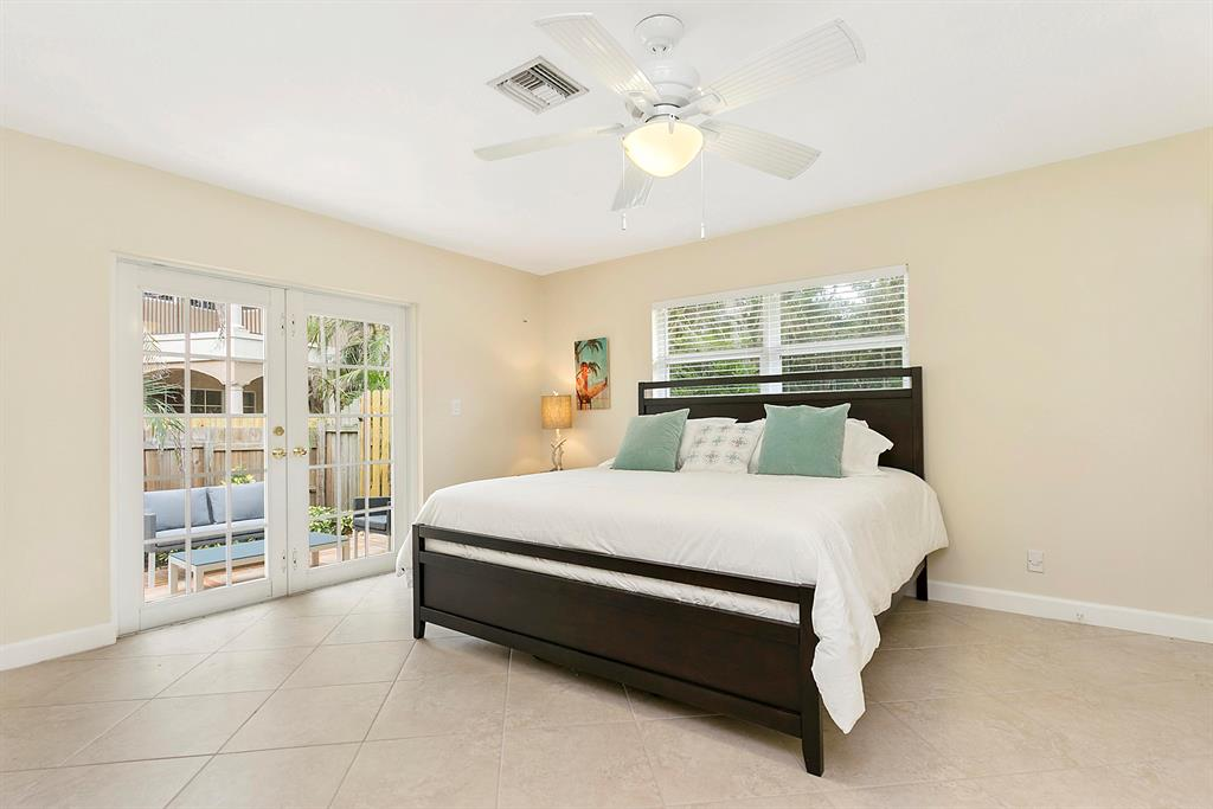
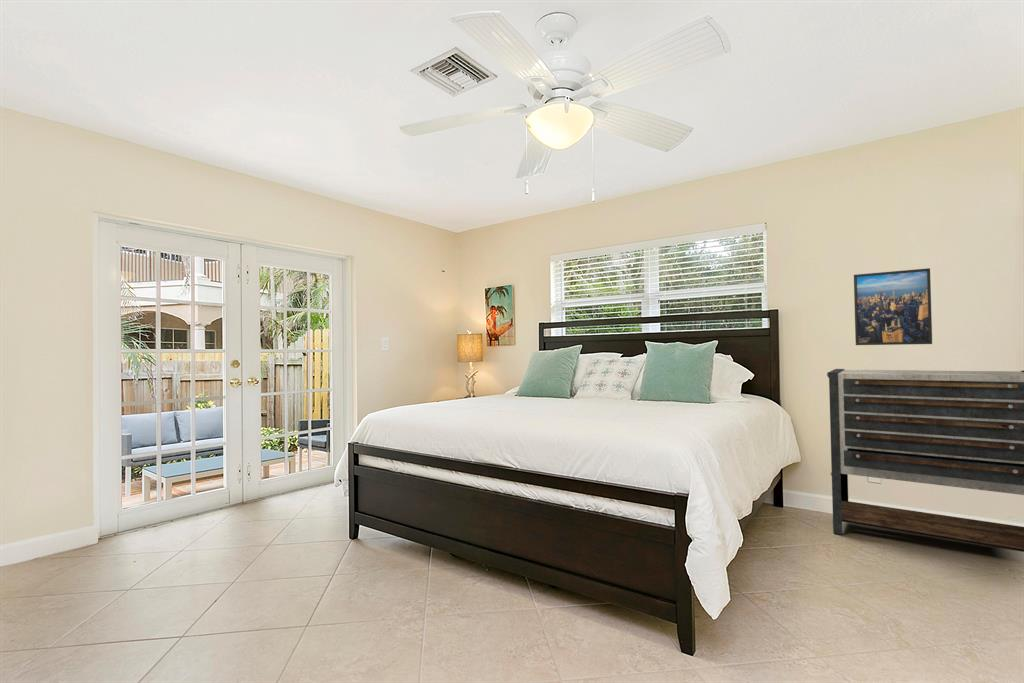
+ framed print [853,267,933,346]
+ dresser [826,368,1024,553]
